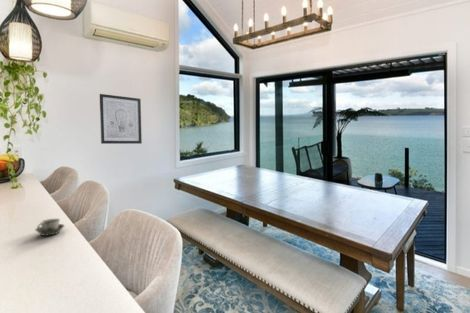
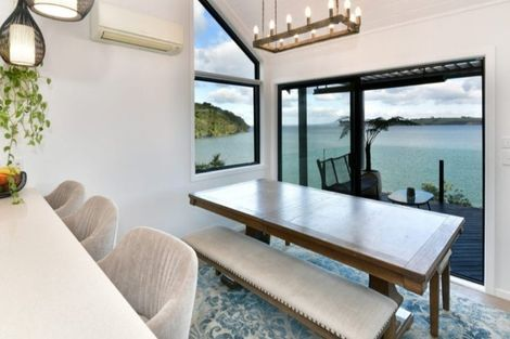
- cup [34,218,66,237]
- wall art [99,93,143,145]
